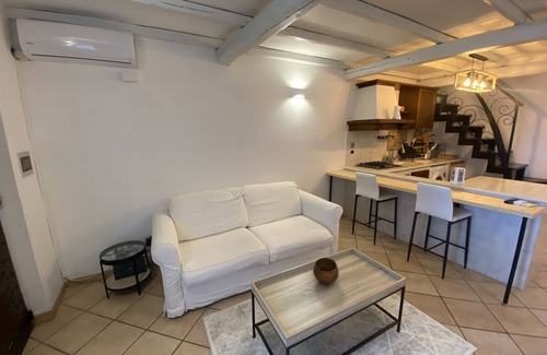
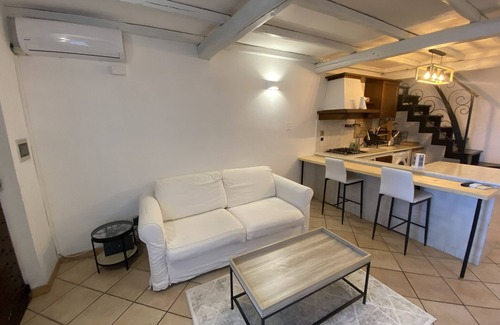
- bowl [312,257,340,286]
